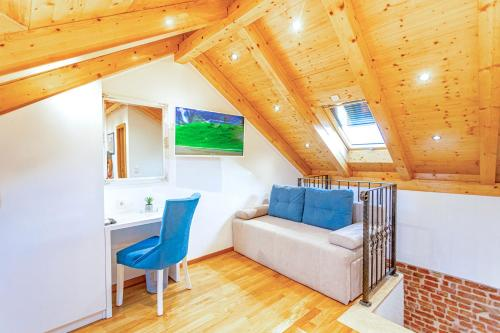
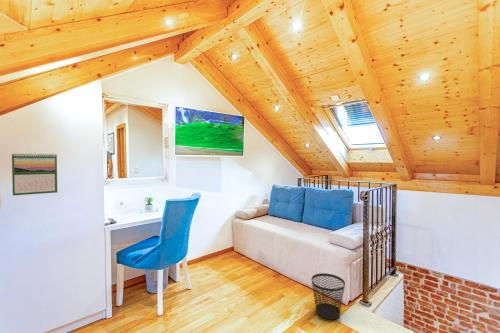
+ calendar [11,152,58,197]
+ wastebasket [310,272,346,321]
